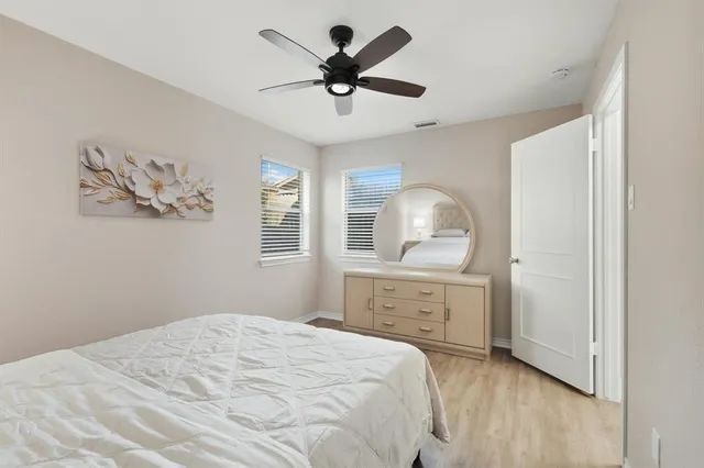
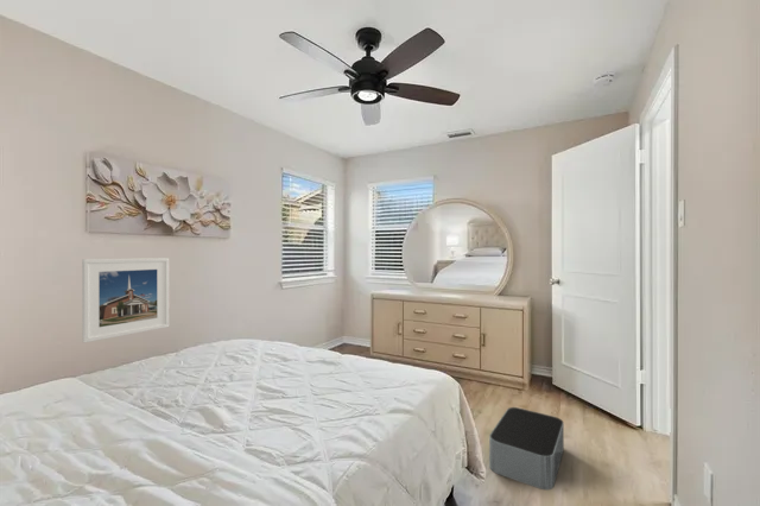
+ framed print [81,257,170,343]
+ storage bin [488,406,565,491]
